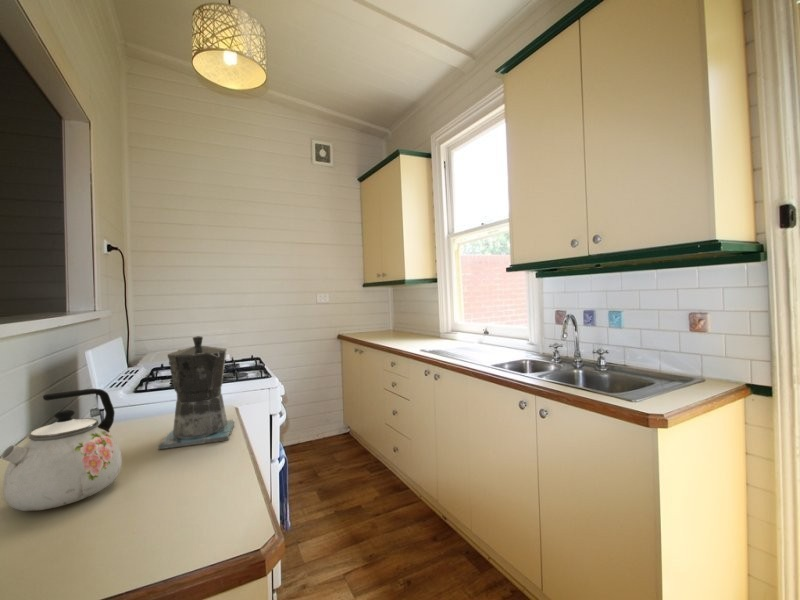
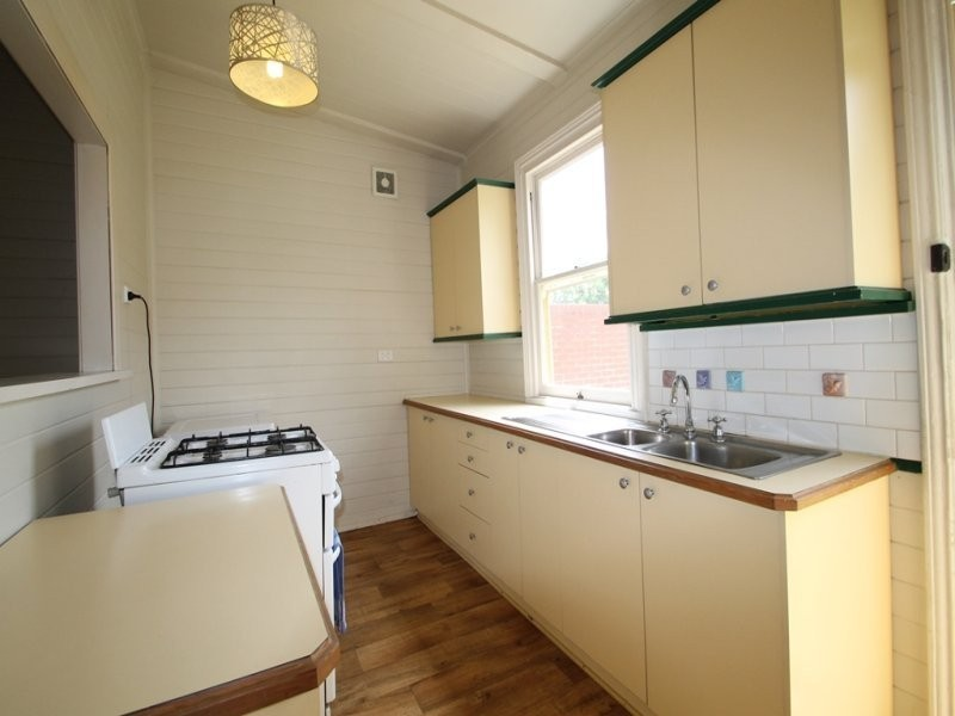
- coffee maker [157,335,235,450]
- kettle [0,388,123,512]
